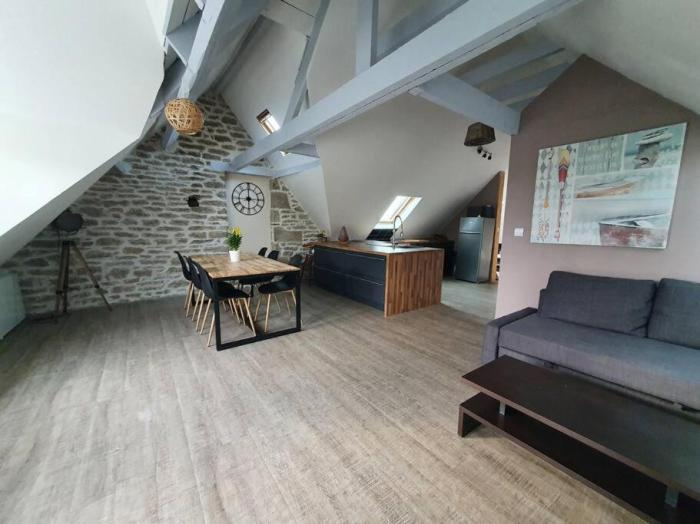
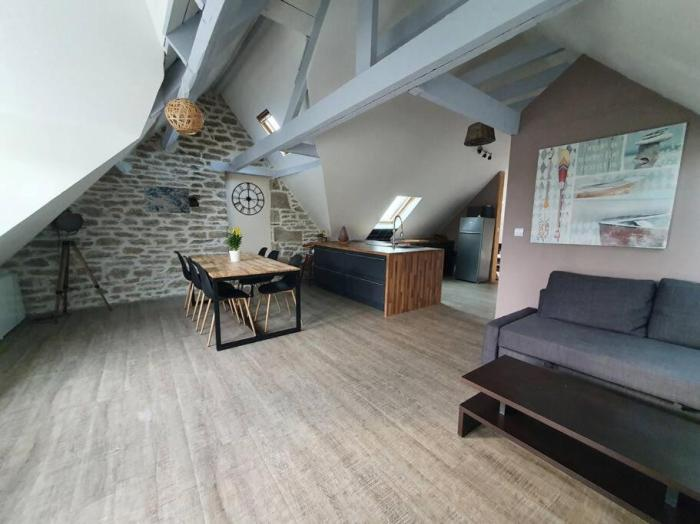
+ wall art [142,184,191,215]
